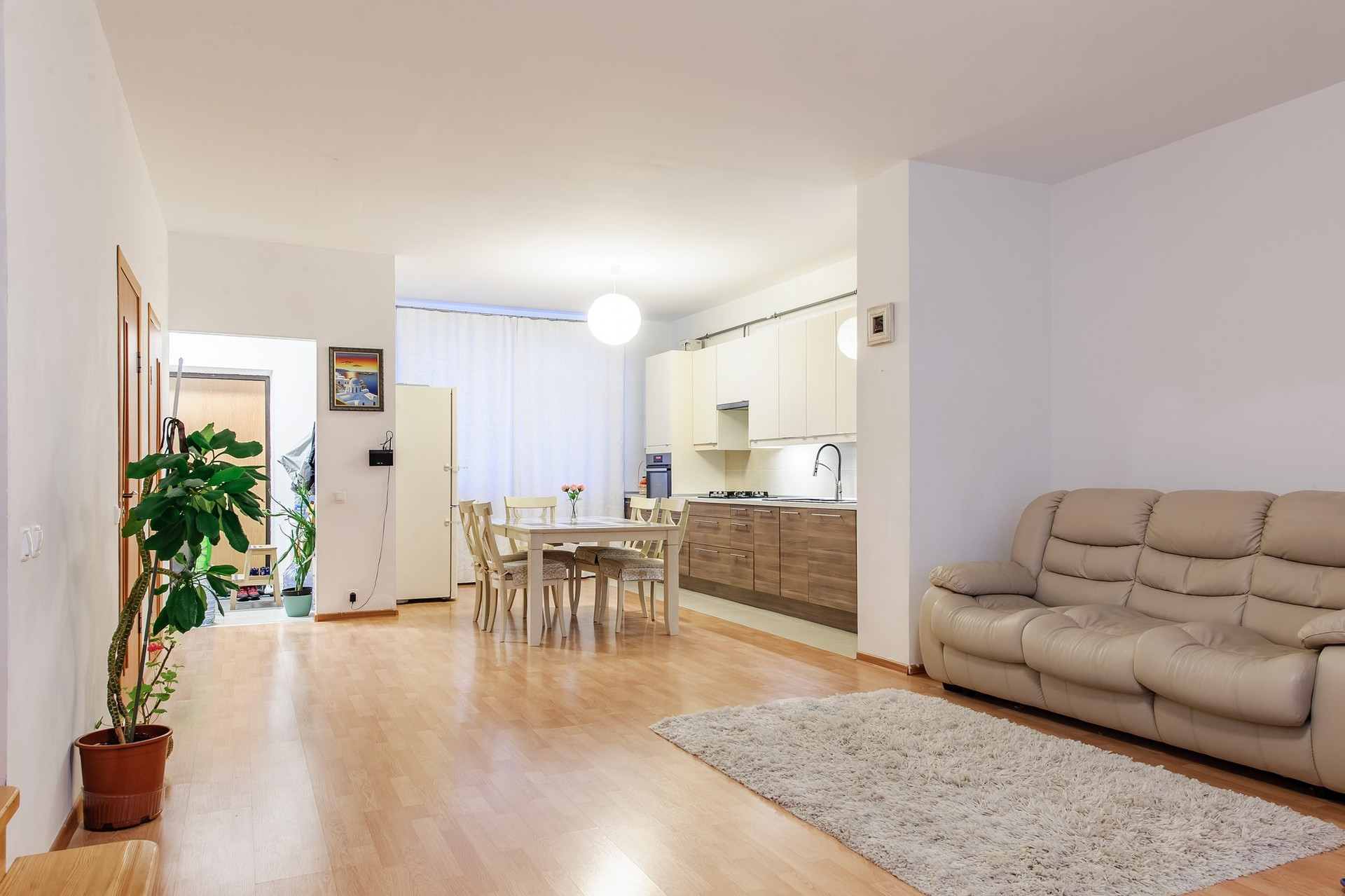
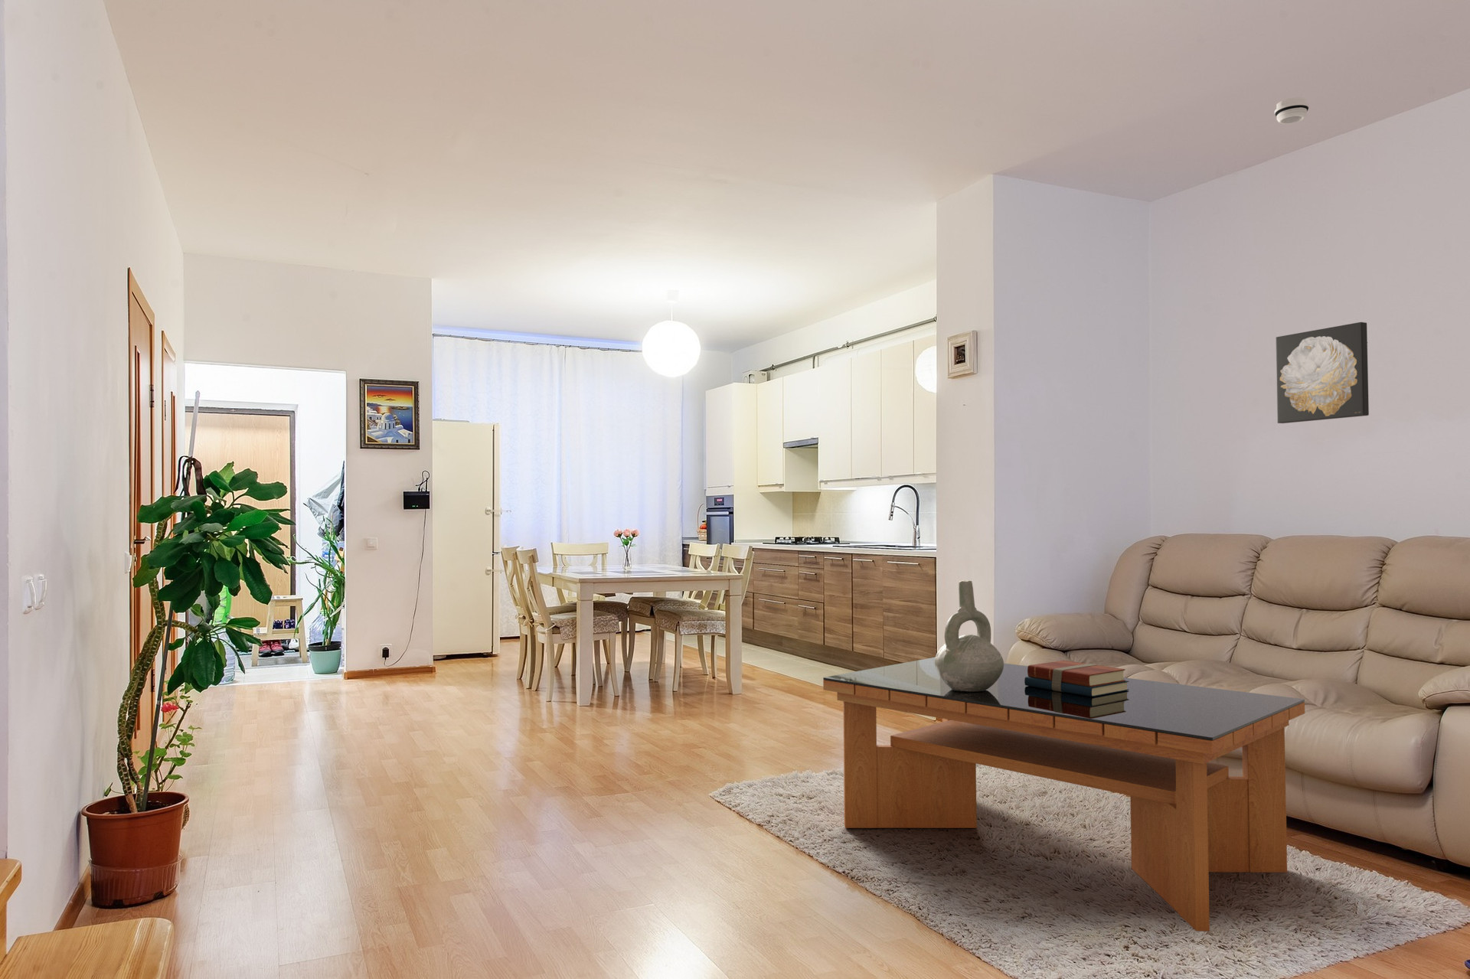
+ decorative vase [934,579,1004,692]
+ coffee table [822,657,1305,932]
+ wall art [1274,321,1369,424]
+ smoke detector [1274,96,1310,125]
+ books [1024,660,1129,696]
